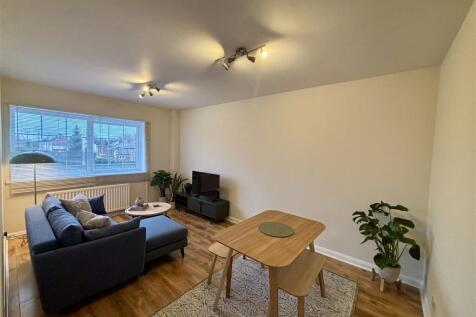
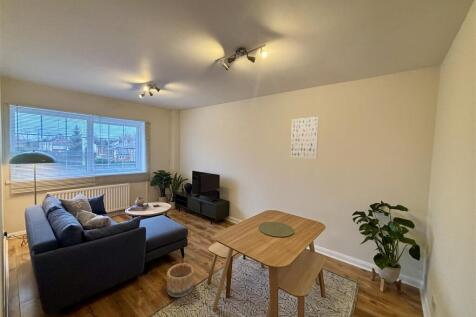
+ basket [166,262,195,298]
+ wall art [290,116,320,160]
